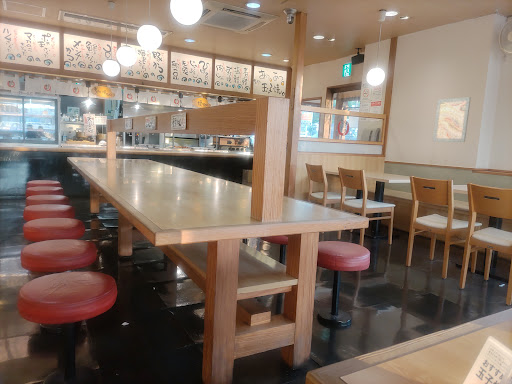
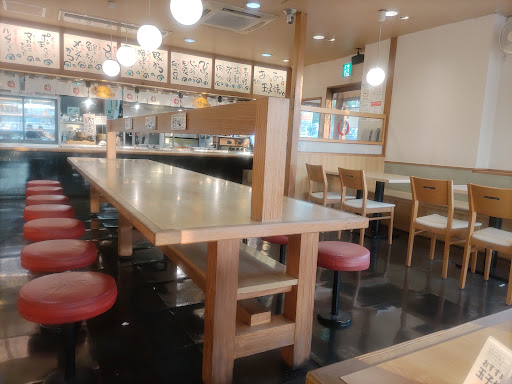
- wall art [432,96,472,143]
